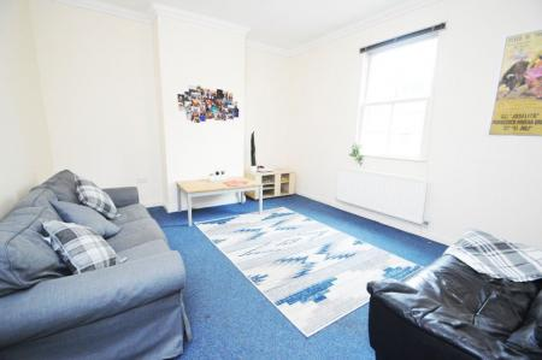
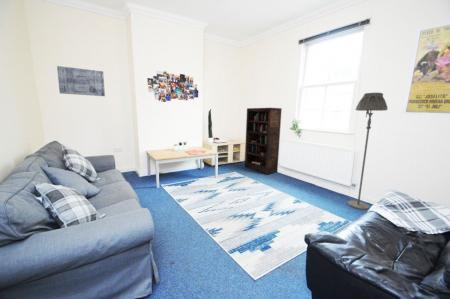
+ wall art [56,65,106,97]
+ floor lamp [346,92,388,211]
+ bookcase [244,107,283,175]
